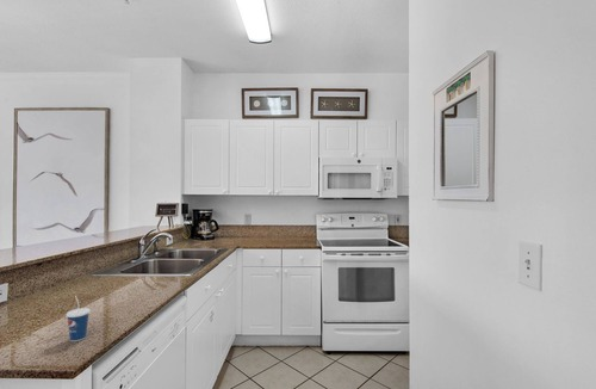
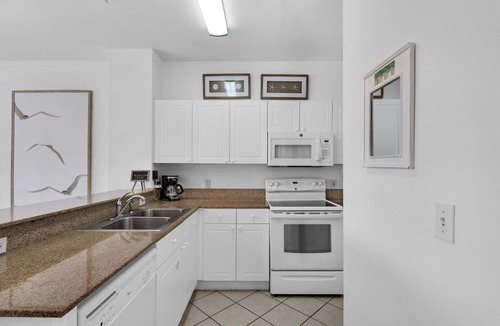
- cup [64,295,92,342]
